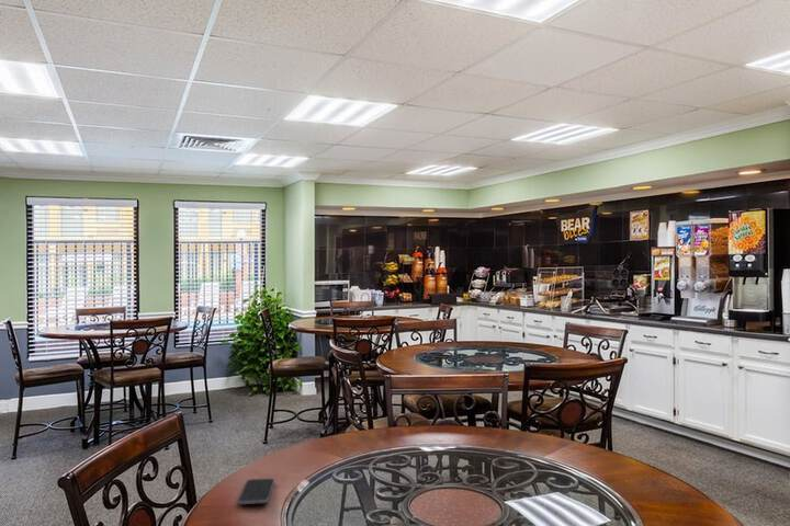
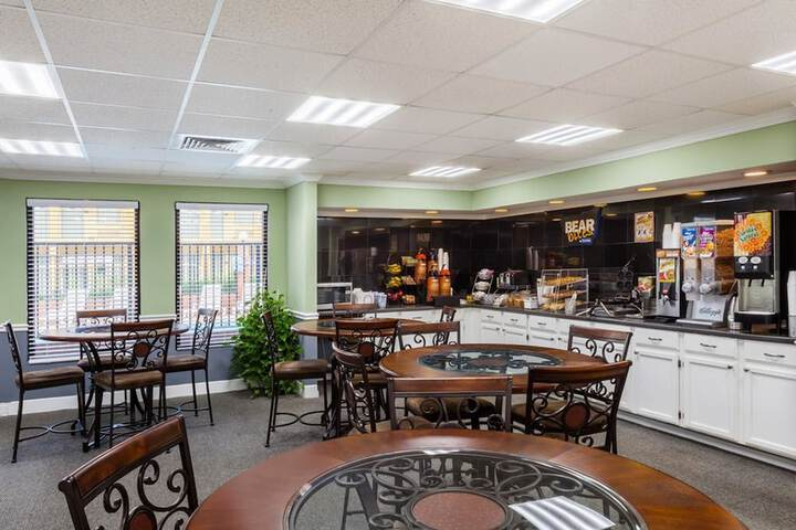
- smartphone [237,478,275,505]
